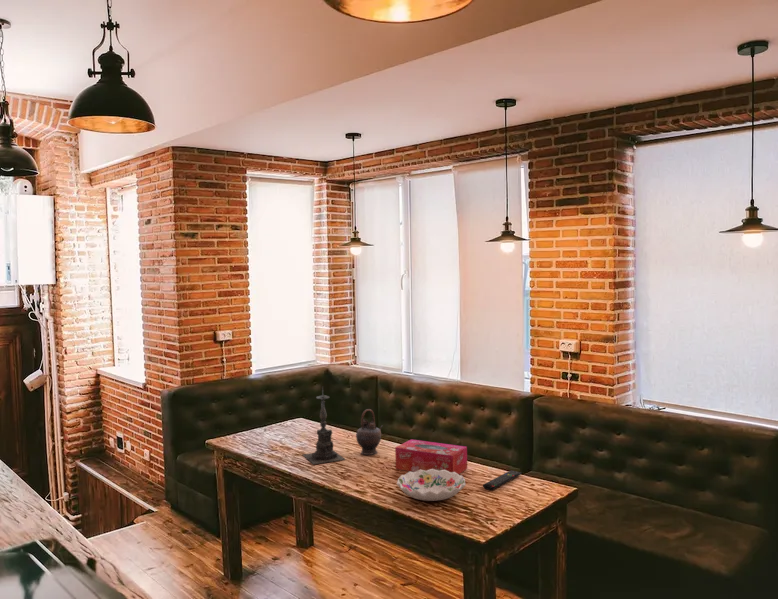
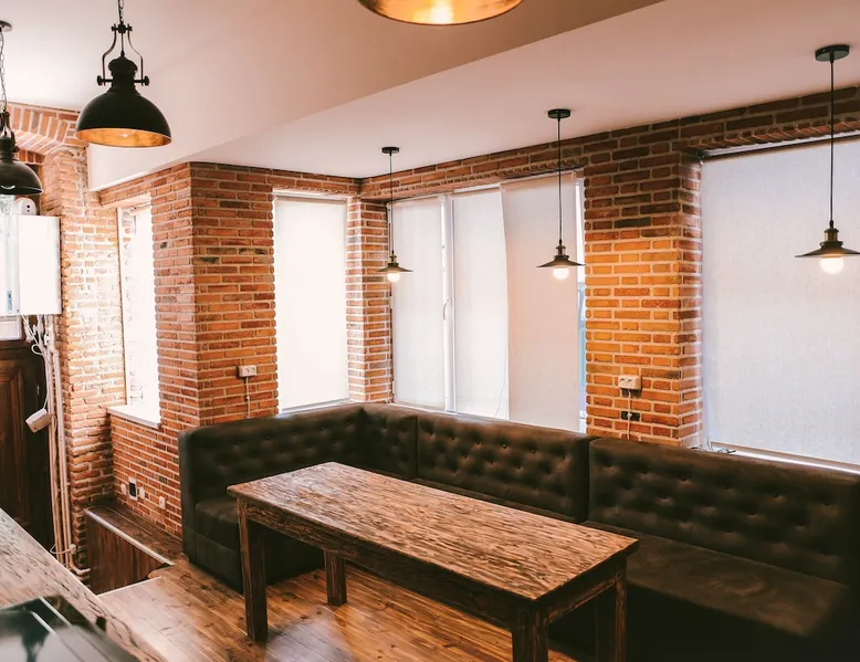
- candle holder [301,385,345,465]
- remote control [482,469,523,491]
- decorative bowl [396,469,466,502]
- teapot [355,408,384,456]
- tissue box [394,438,468,475]
